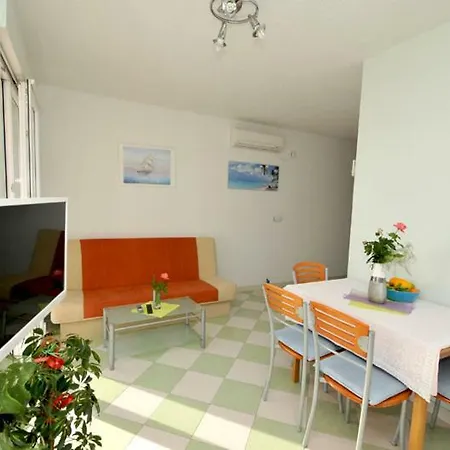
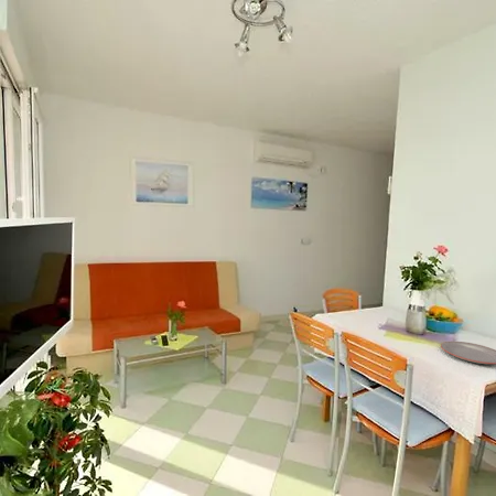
+ plate [440,341,496,365]
